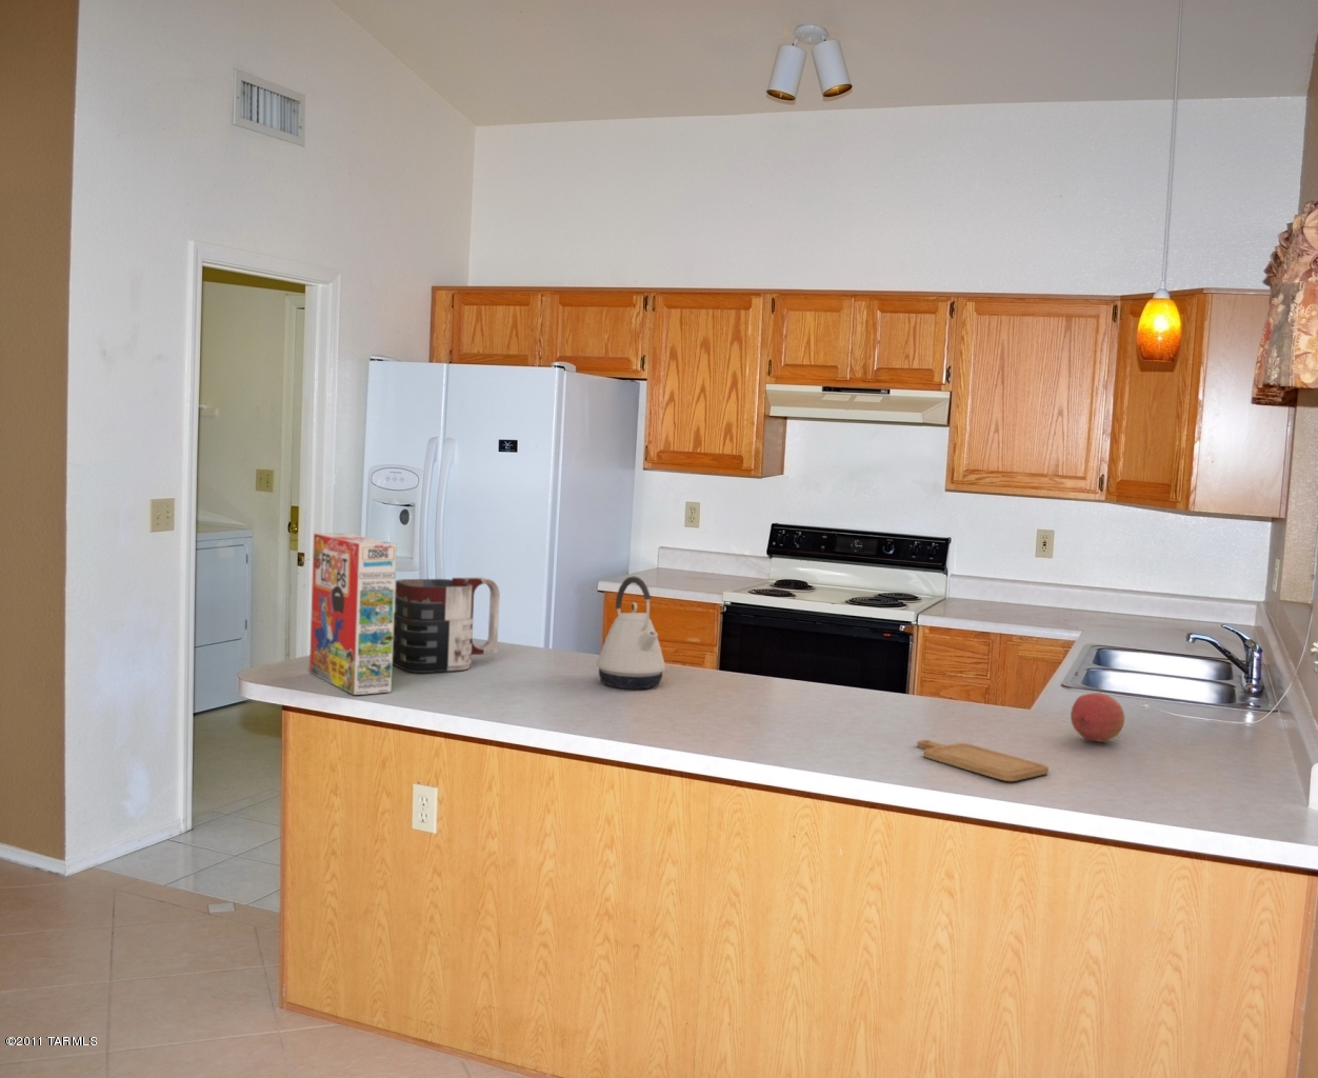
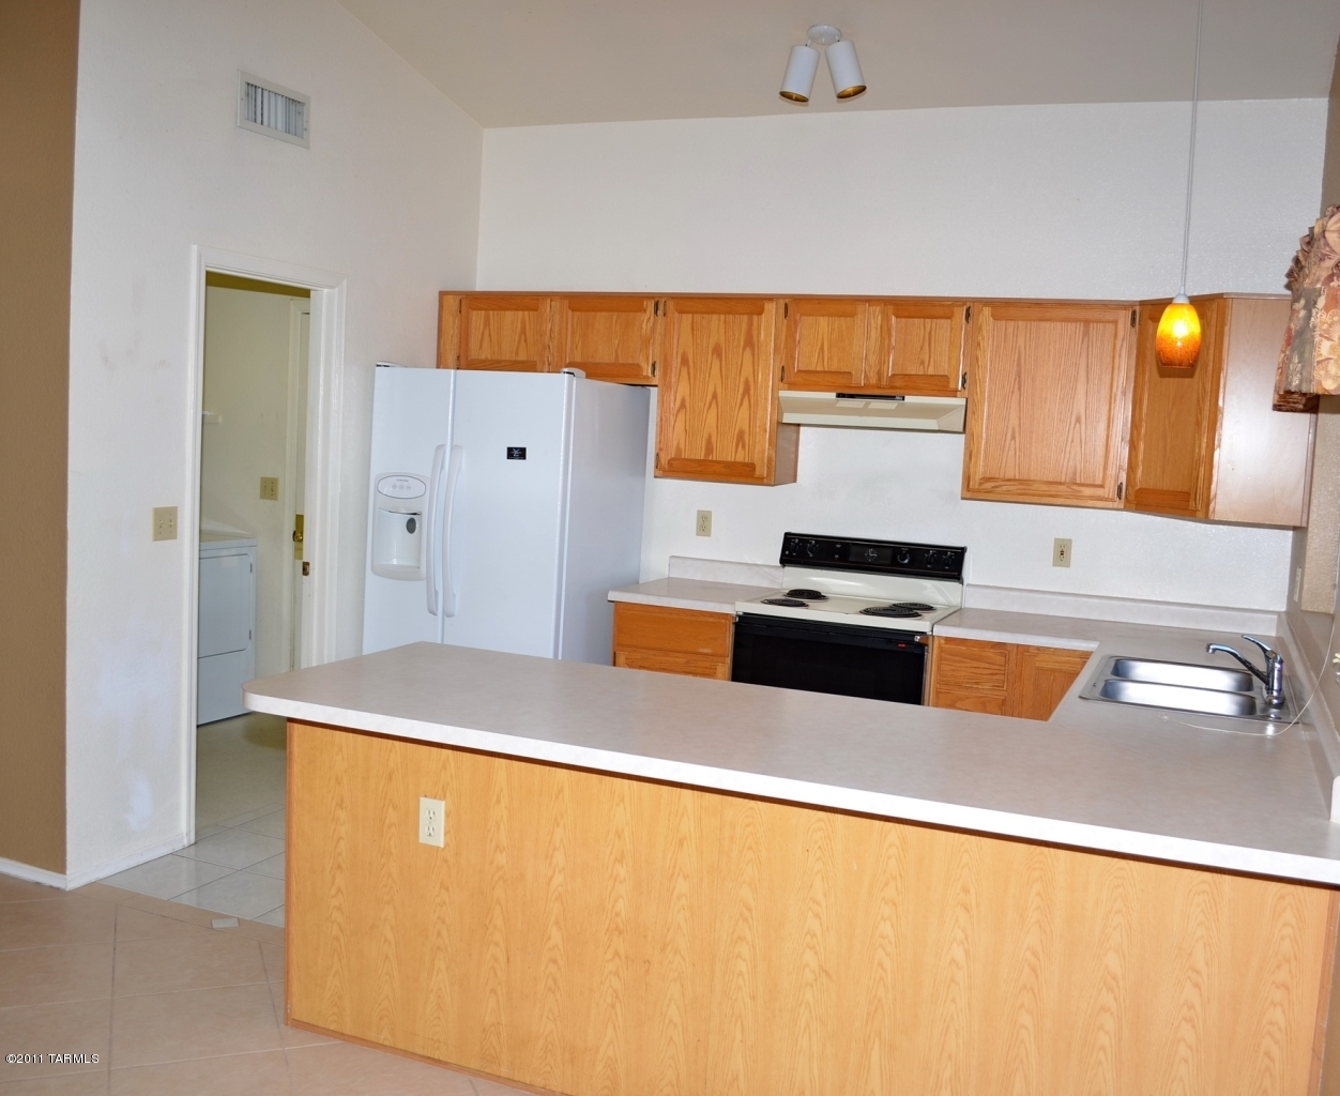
- chopping board [916,739,1050,783]
- fruit [1070,692,1125,743]
- mug [392,577,501,674]
- kettle [596,576,667,689]
- cereal box [309,533,398,696]
